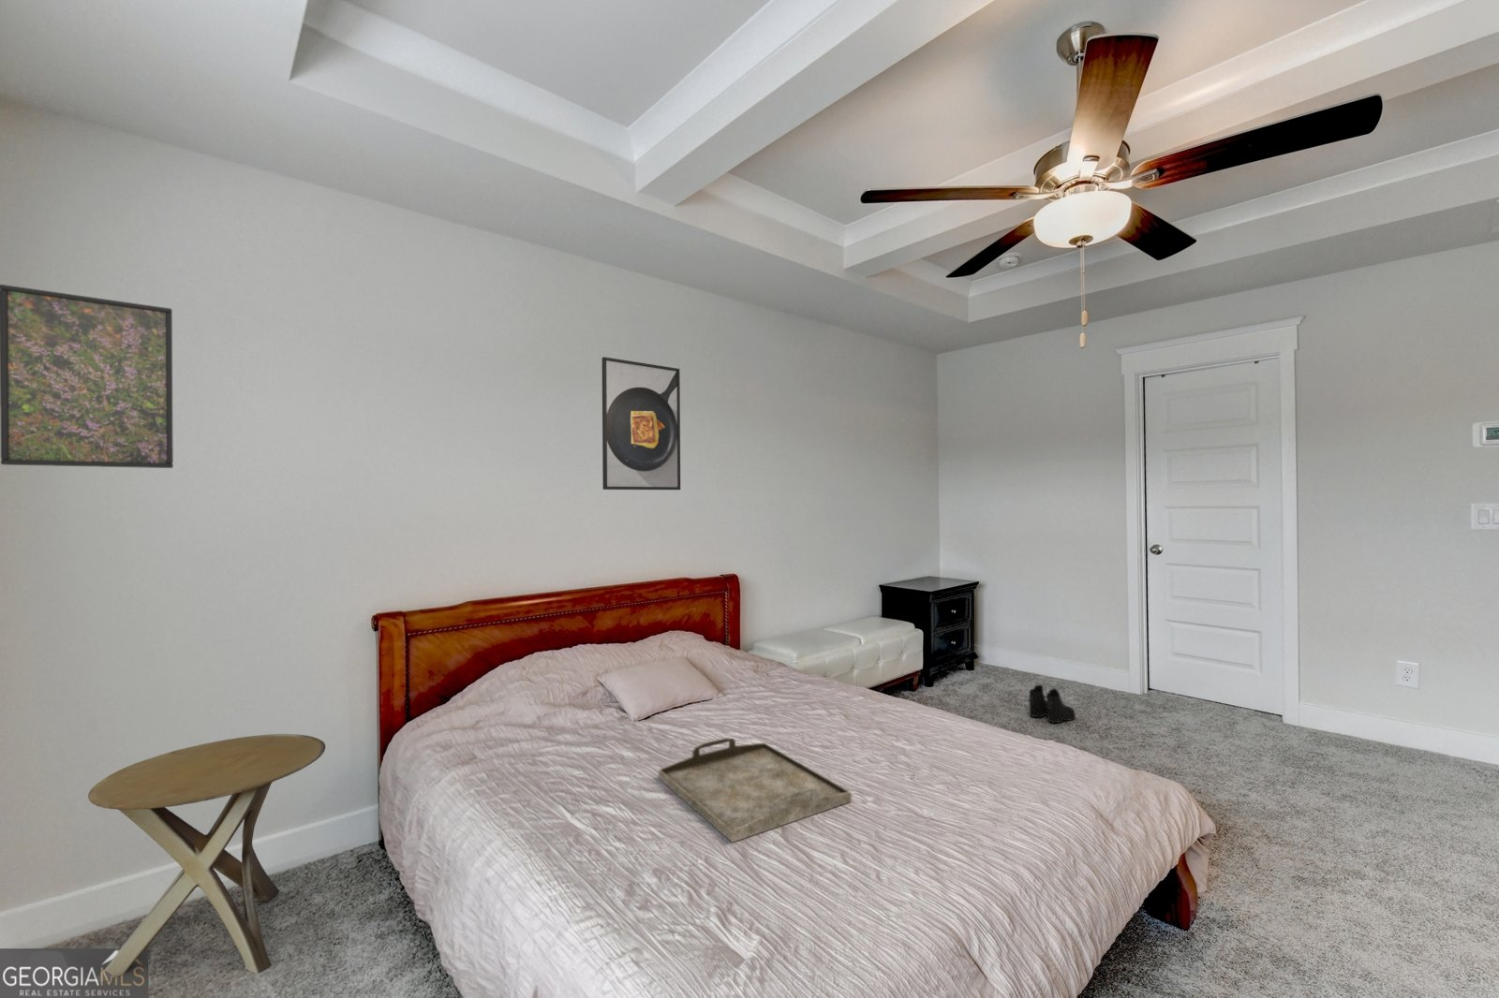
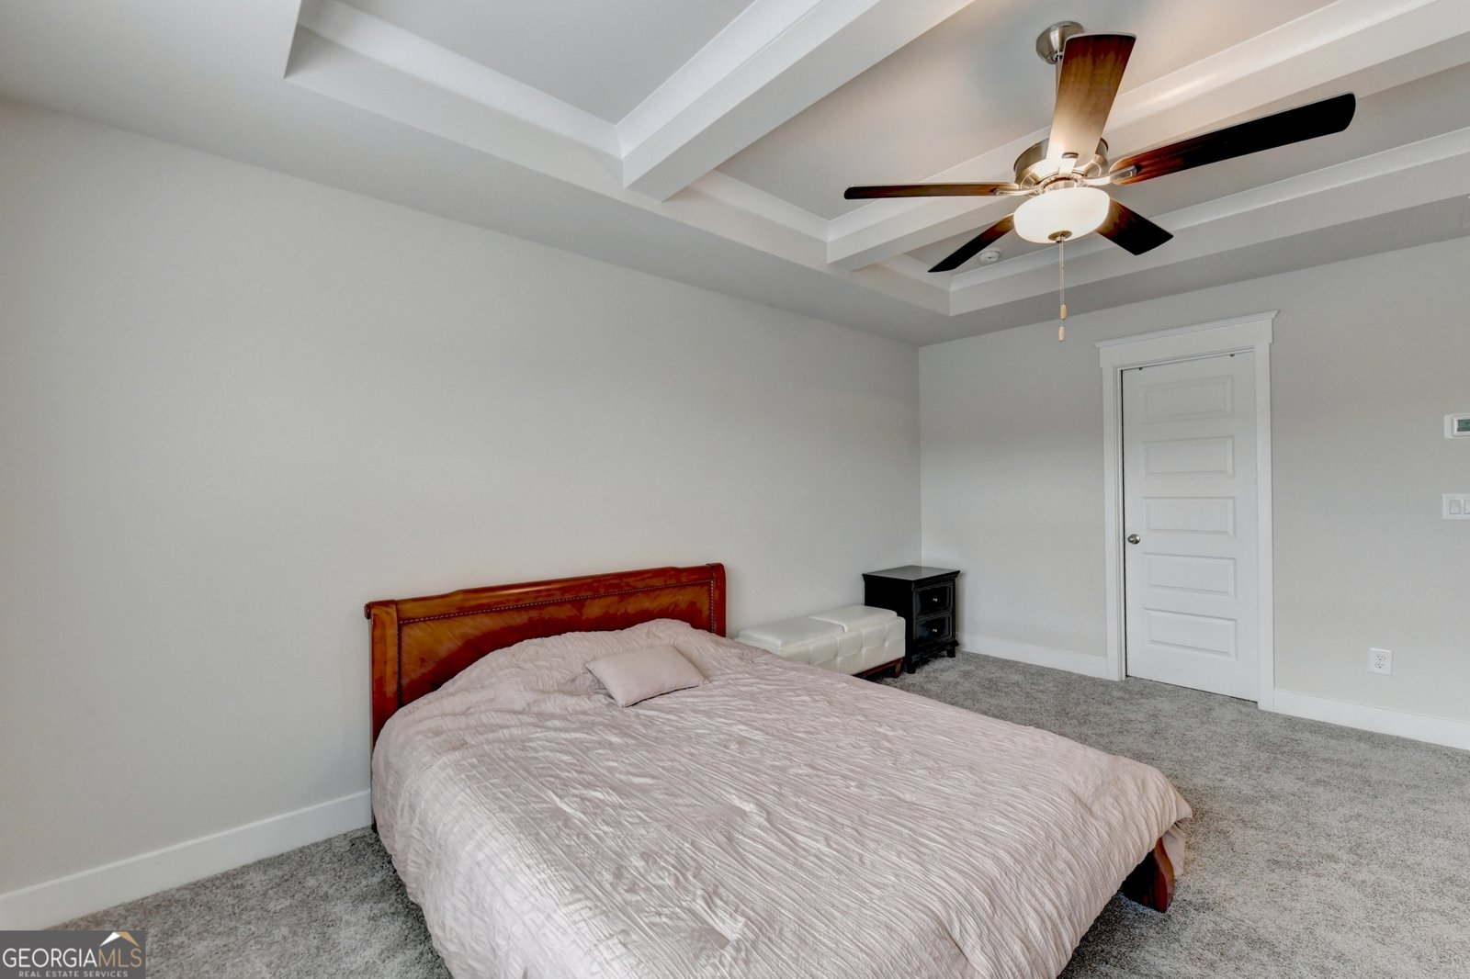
- boots [1028,684,1077,724]
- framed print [602,355,681,490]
- serving tray [658,736,853,843]
- side table [87,733,327,978]
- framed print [0,284,174,469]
